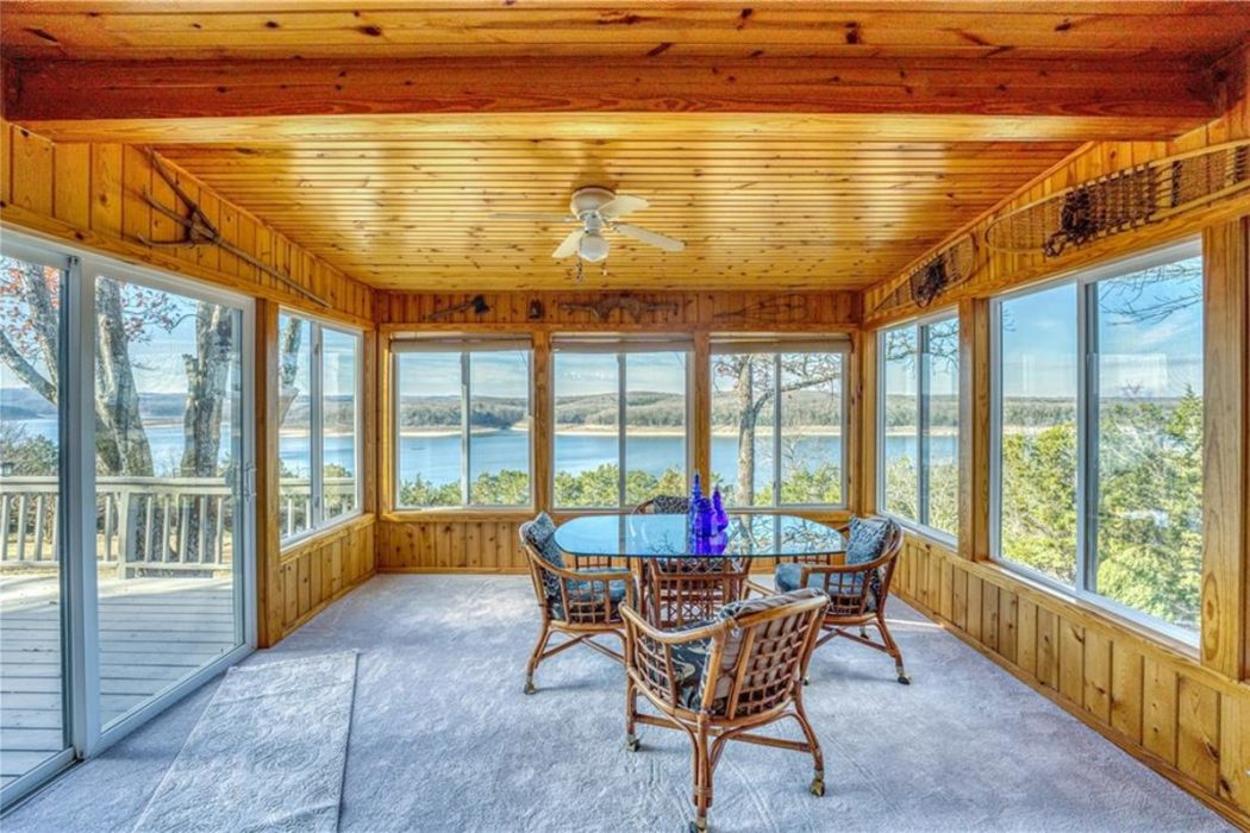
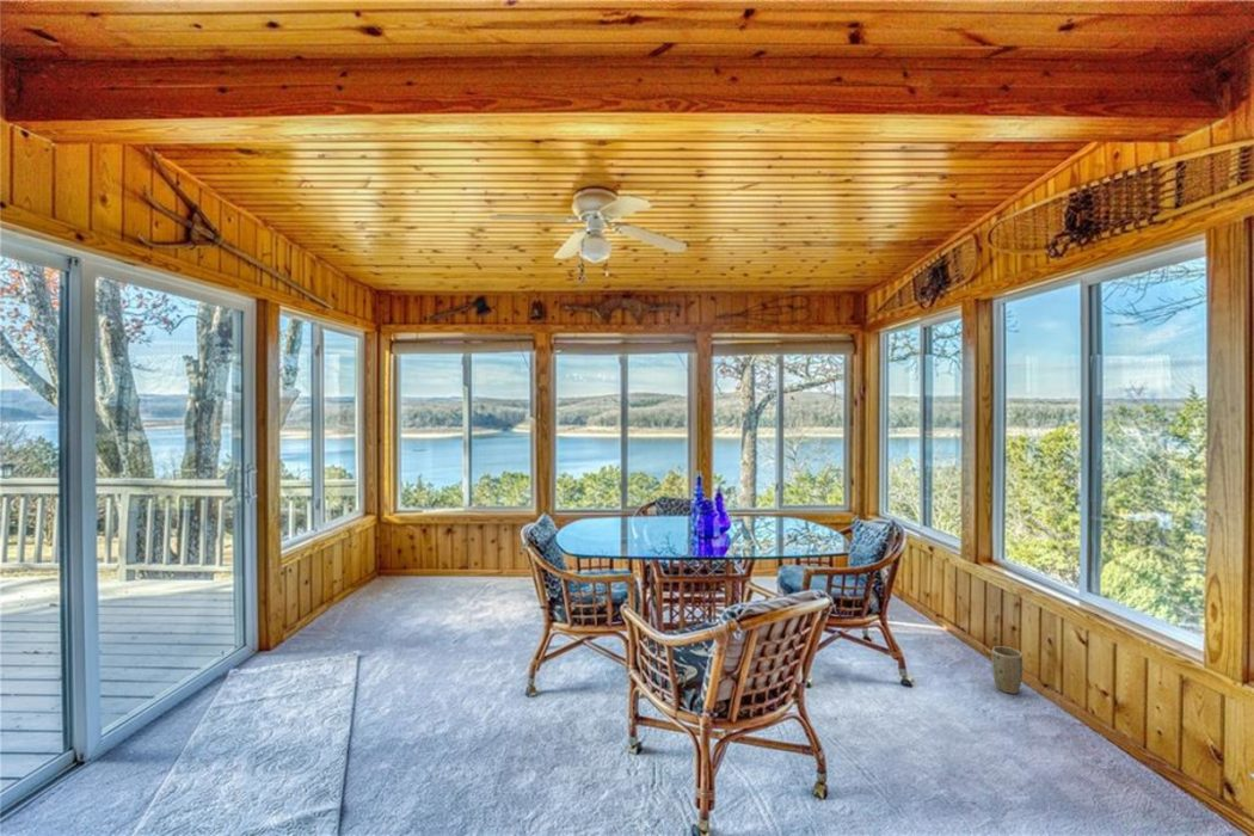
+ plant pot [990,645,1024,695]
